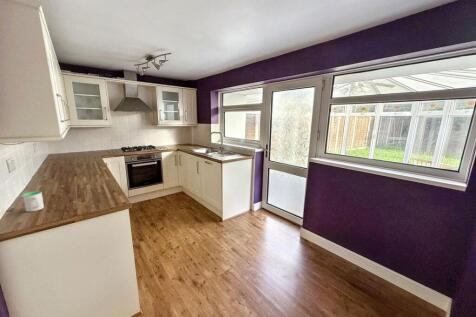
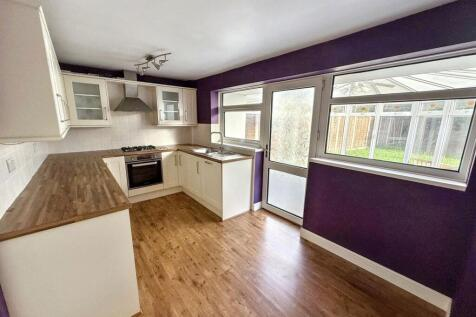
- mug [22,190,45,213]
